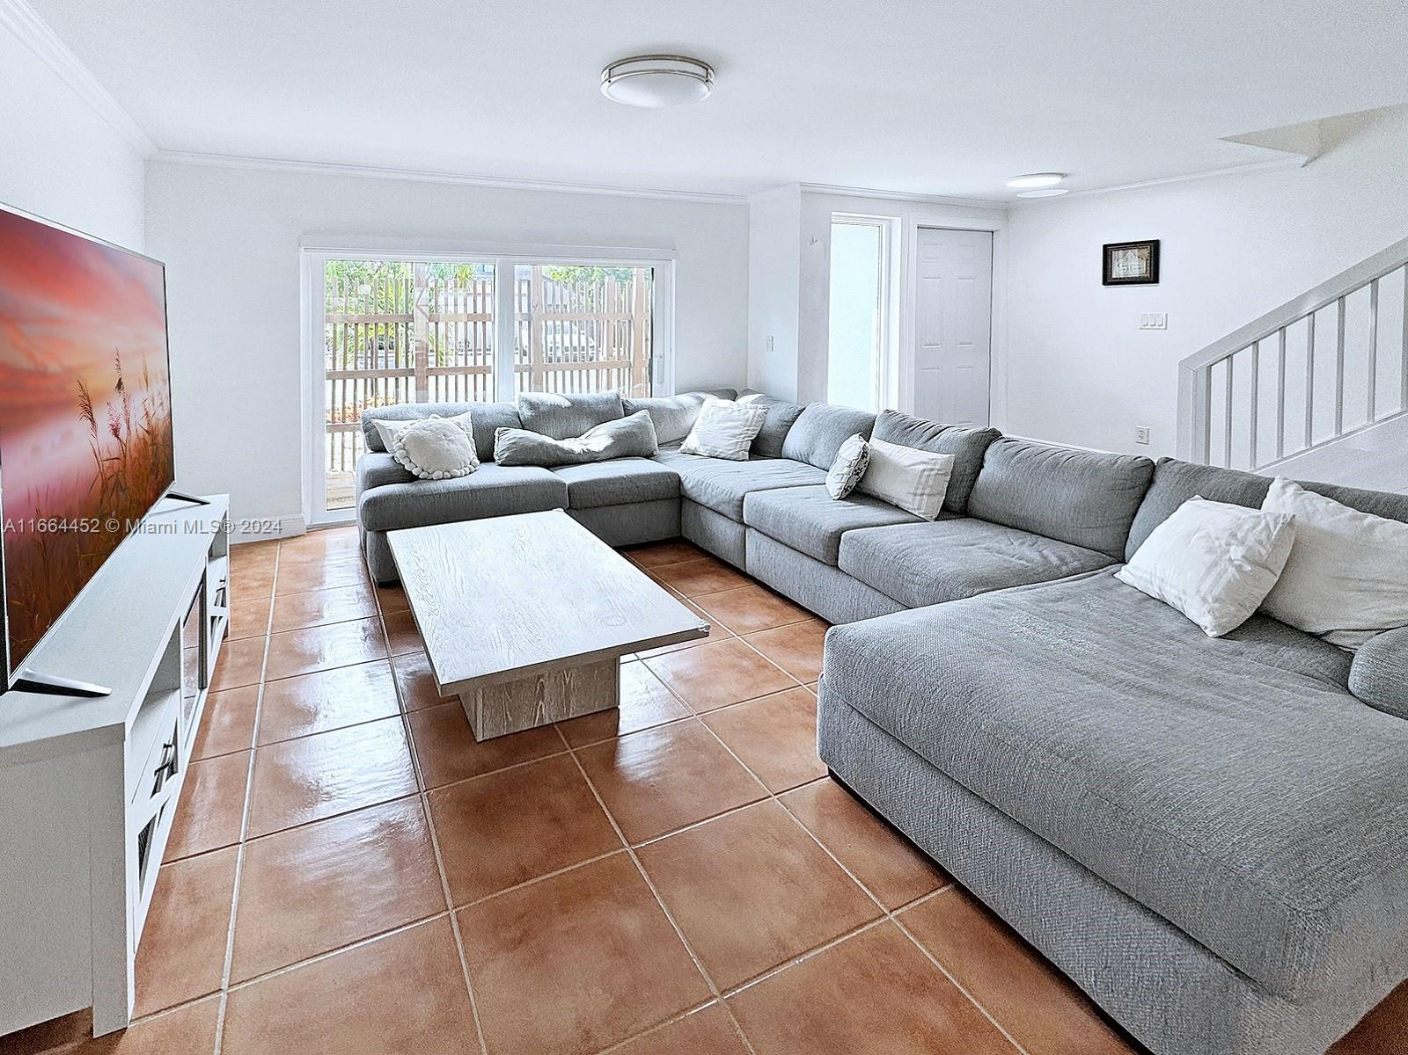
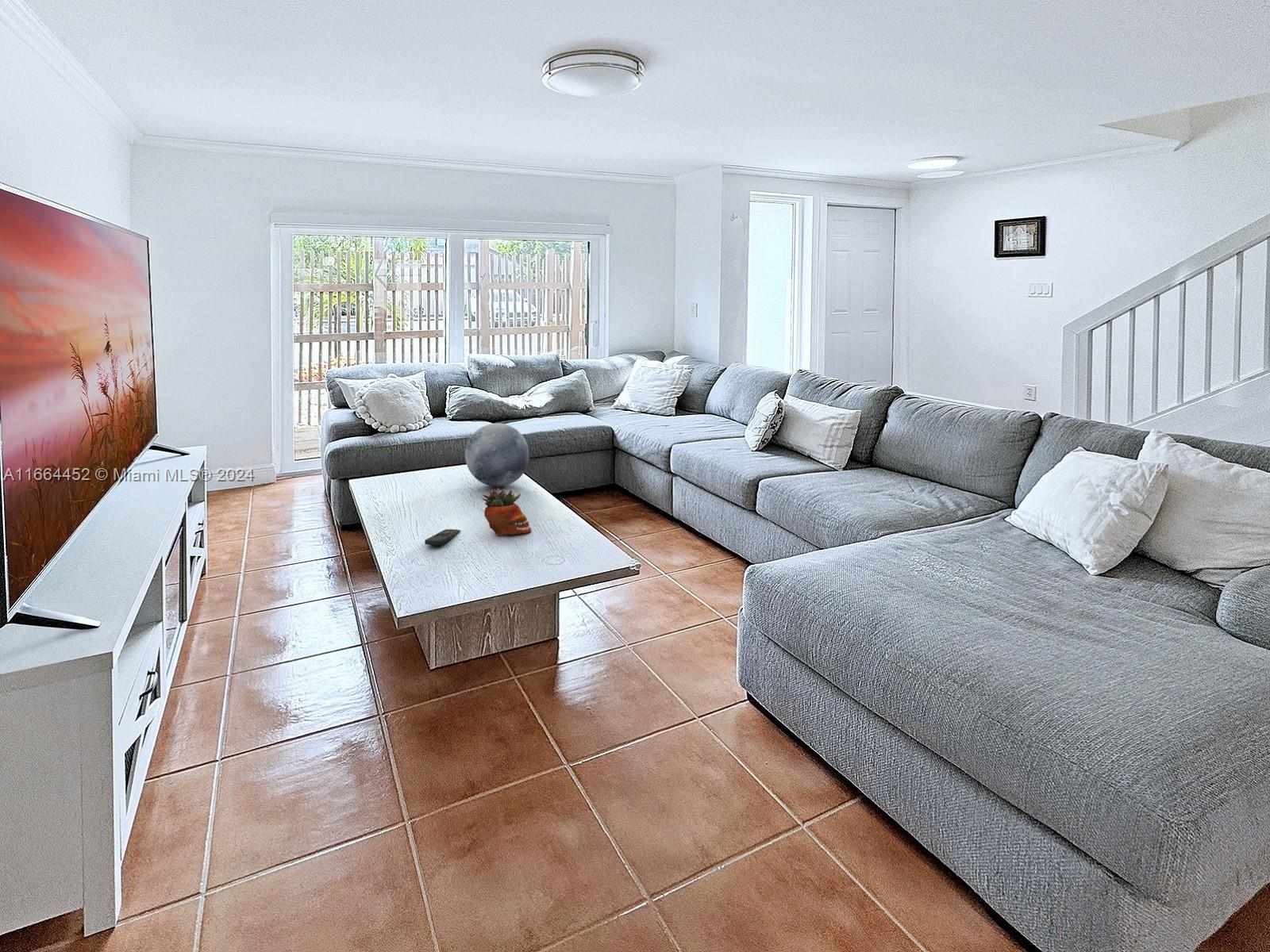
+ succulent planter [482,487,532,536]
+ decorative orb [464,423,530,488]
+ remote control [424,528,461,546]
